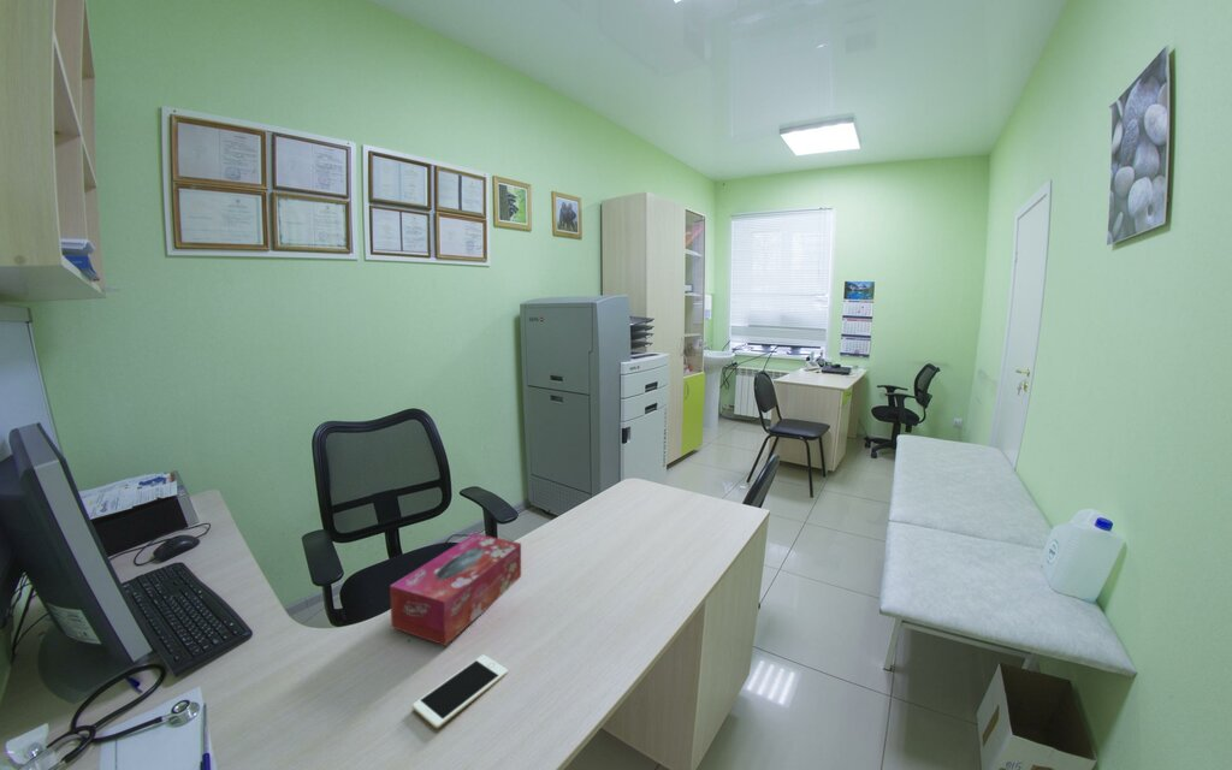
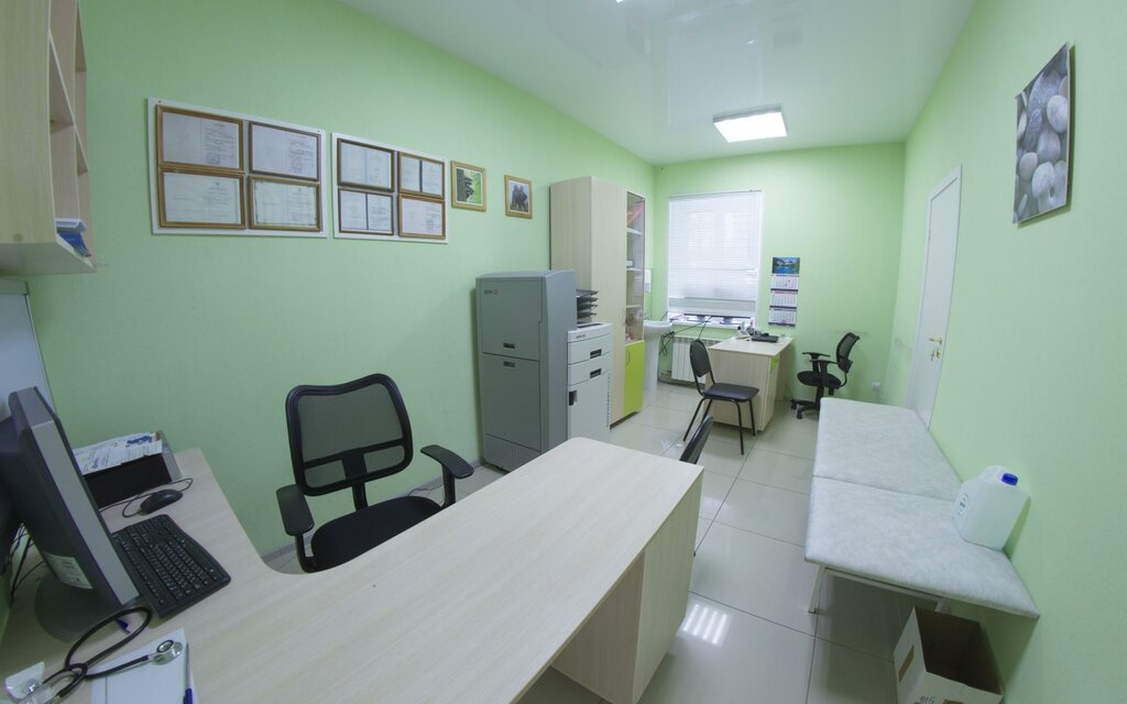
- cell phone [411,653,509,729]
- tissue box [389,532,522,647]
